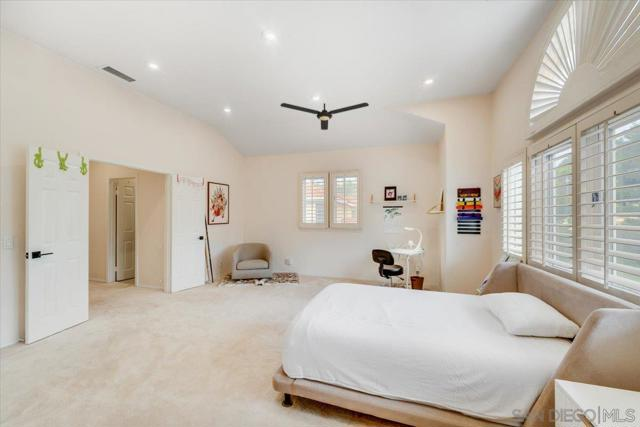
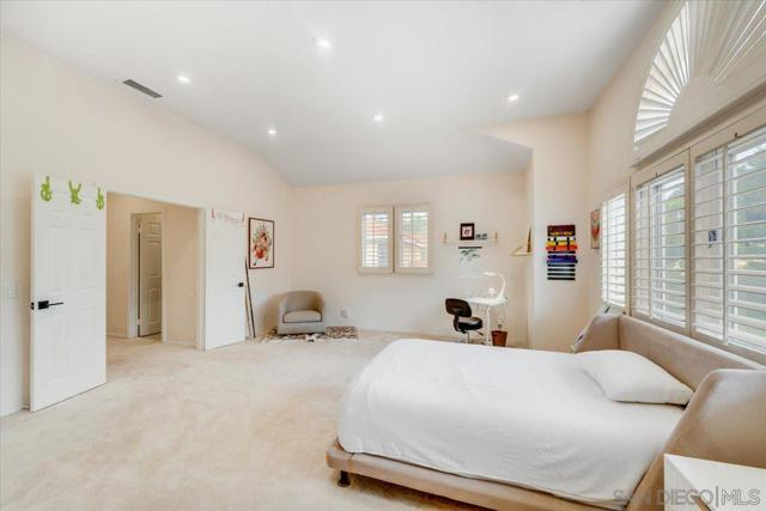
- ceiling fan [279,102,370,131]
